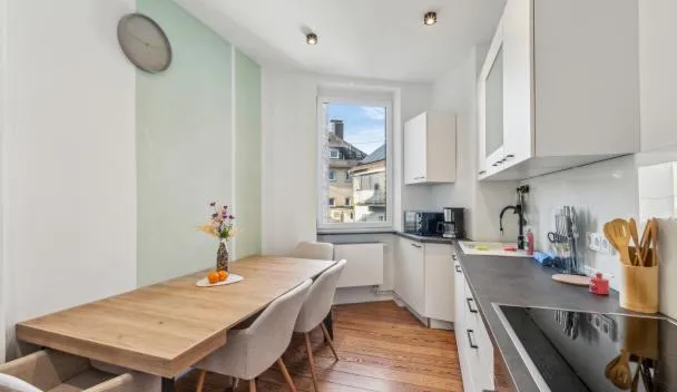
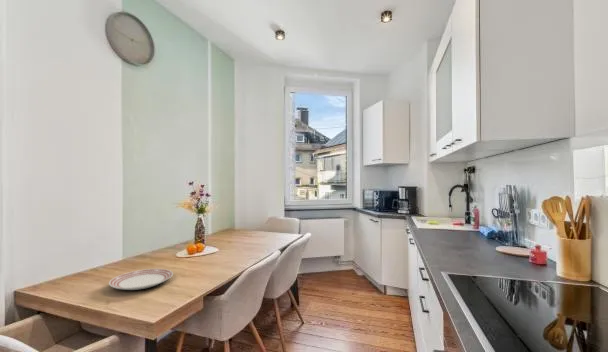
+ dinner plate [108,268,174,291]
